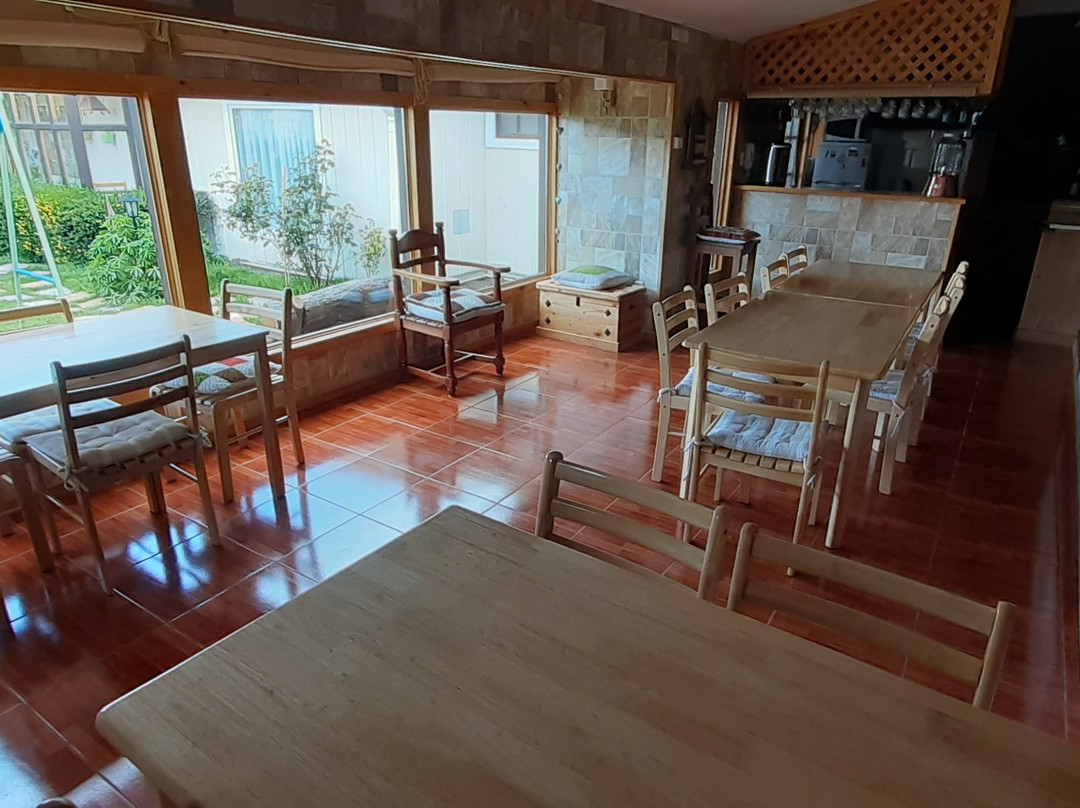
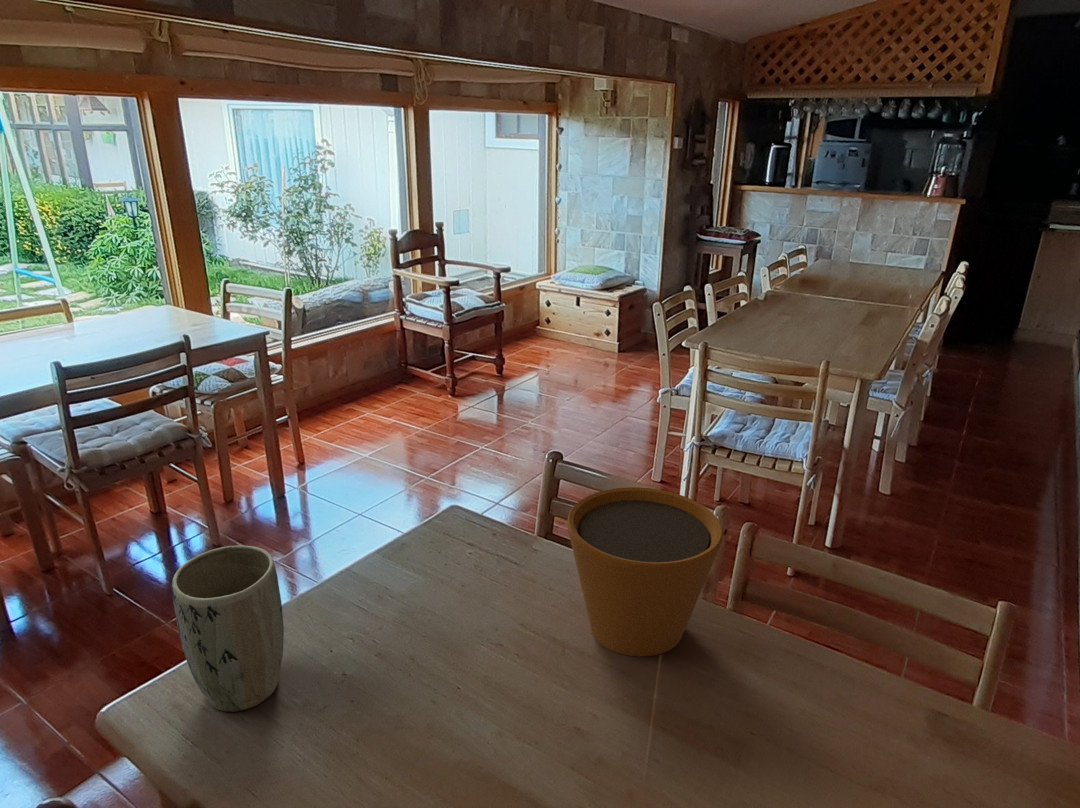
+ flower pot [566,486,724,657]
+ plant pot [171,544,285,713]
